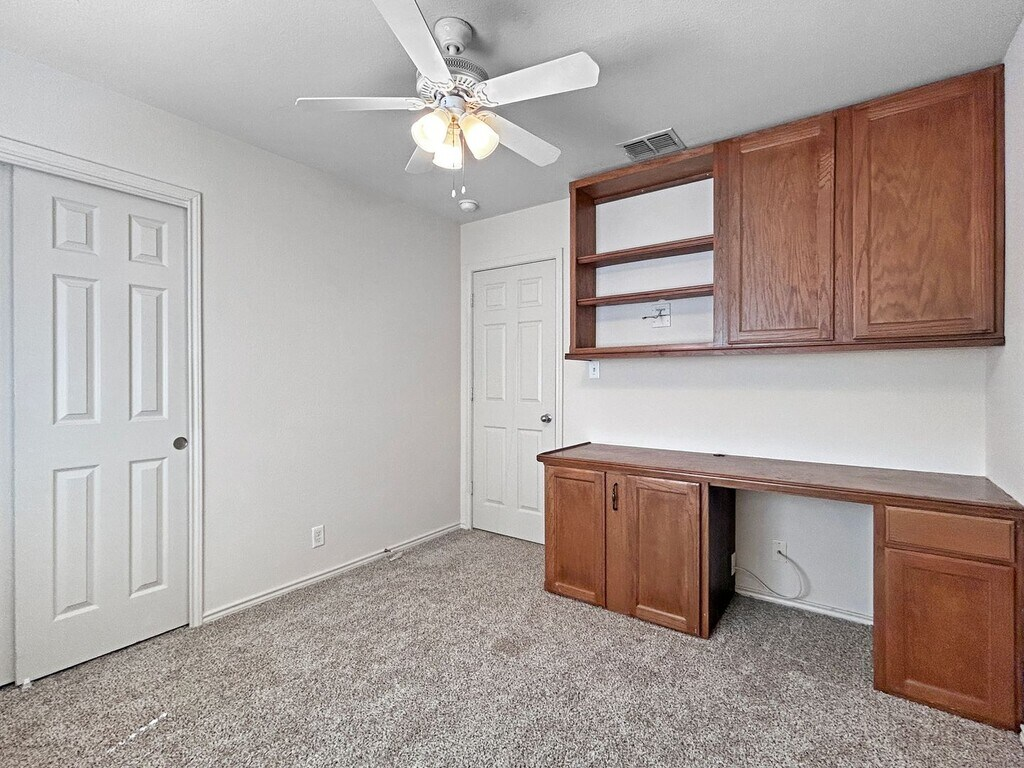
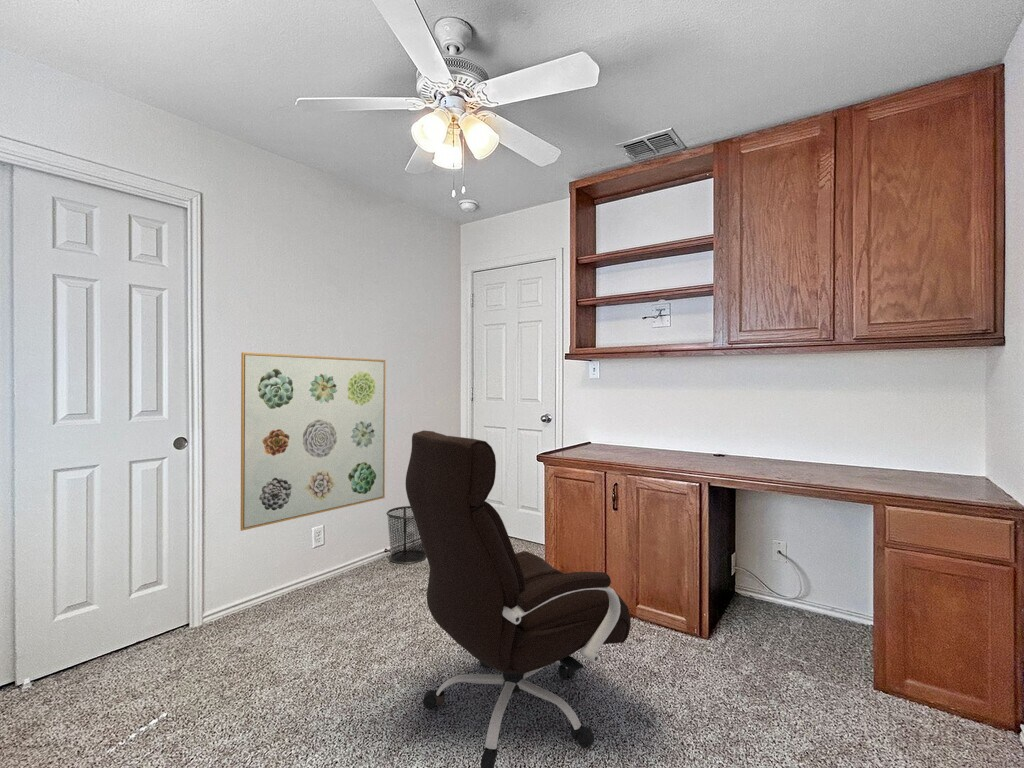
+ waste bin [385,505,427,565]
+ office chair [404,430,632,768]
+ wall art [240,351,386,532]
